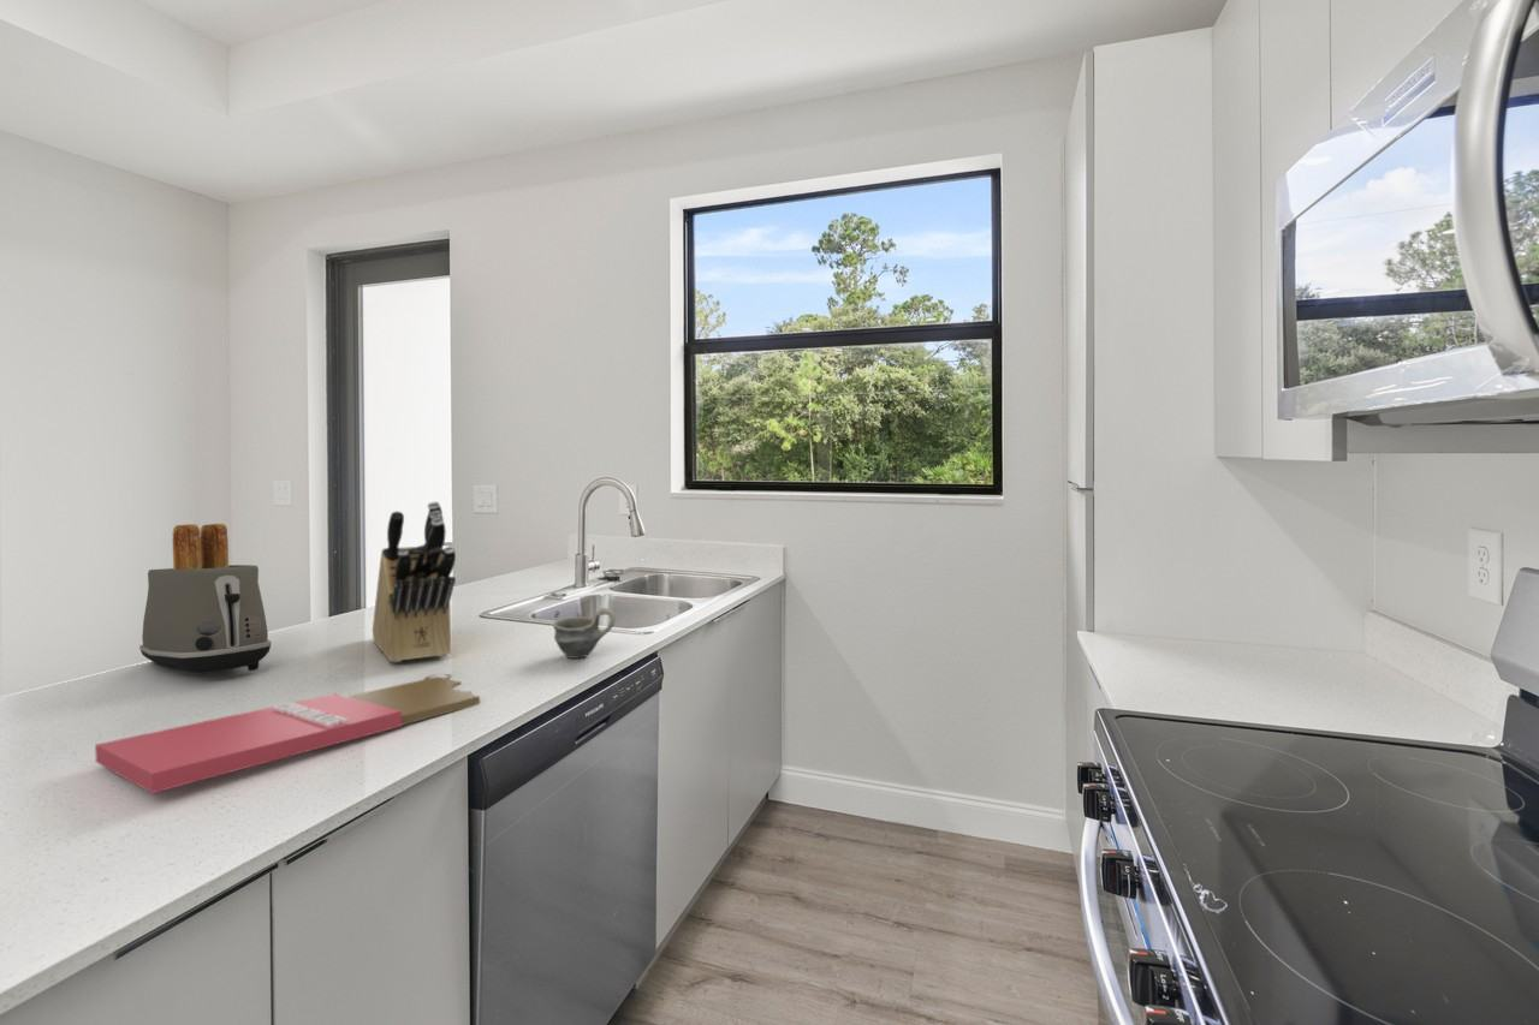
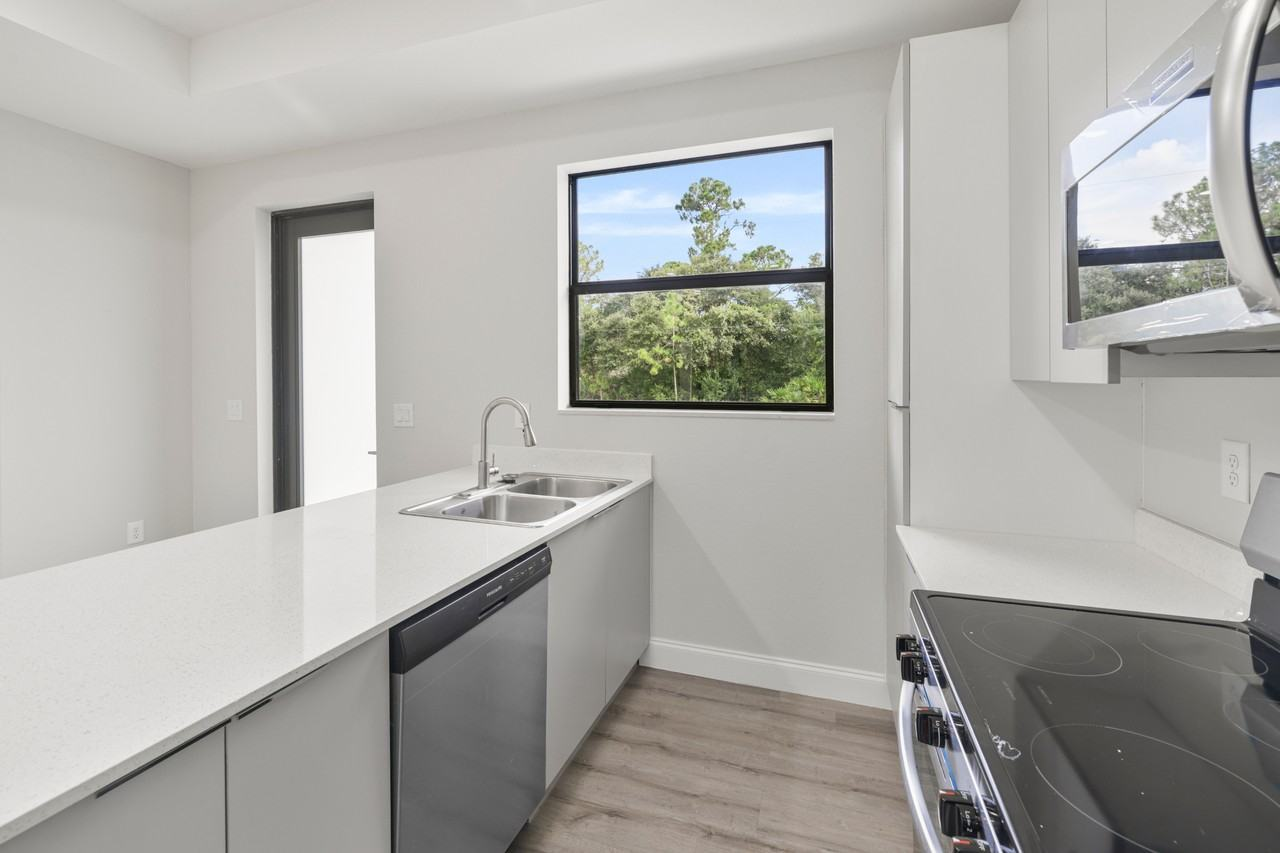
- toaster [138,523,273,674]
- knife block [372,500,457,663]
- cutting board [94,673,481,794]
- cup [552,607,617,660]
